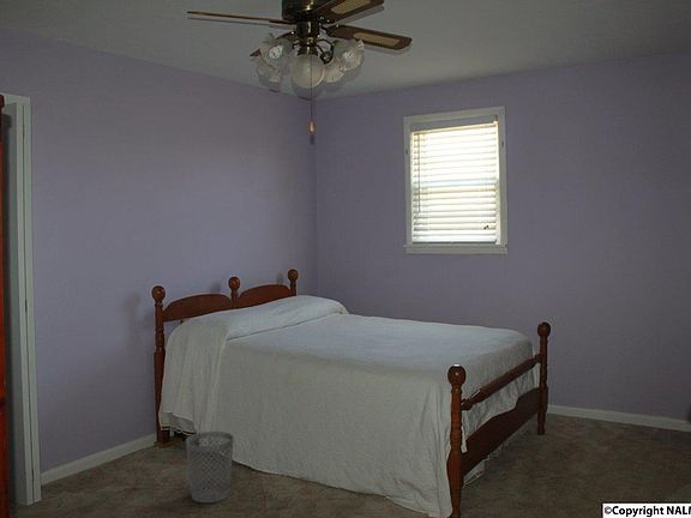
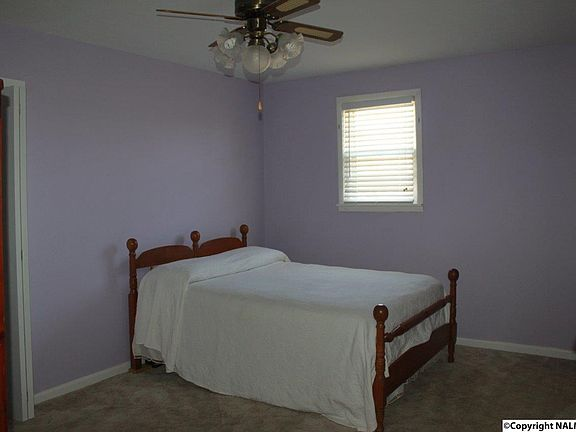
- wastebasket [185,430,235,504]
